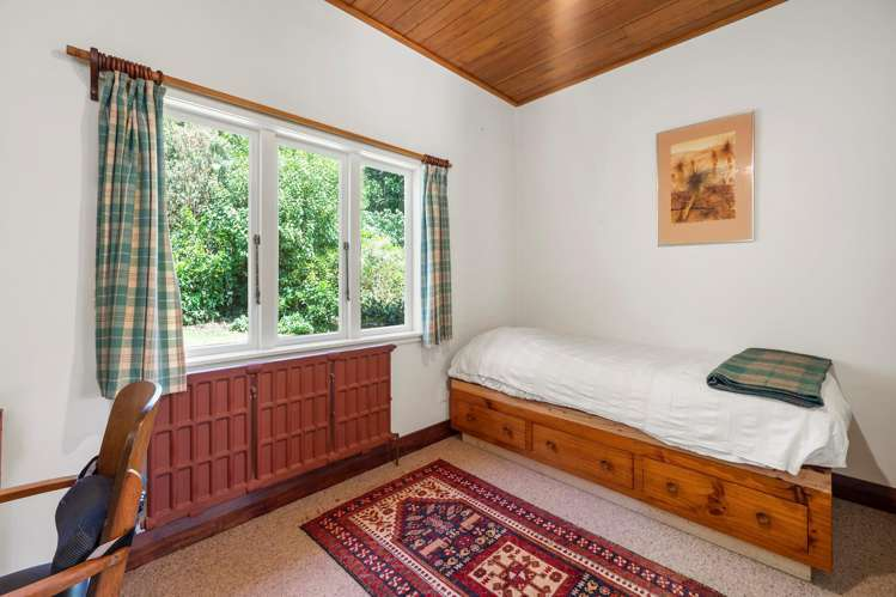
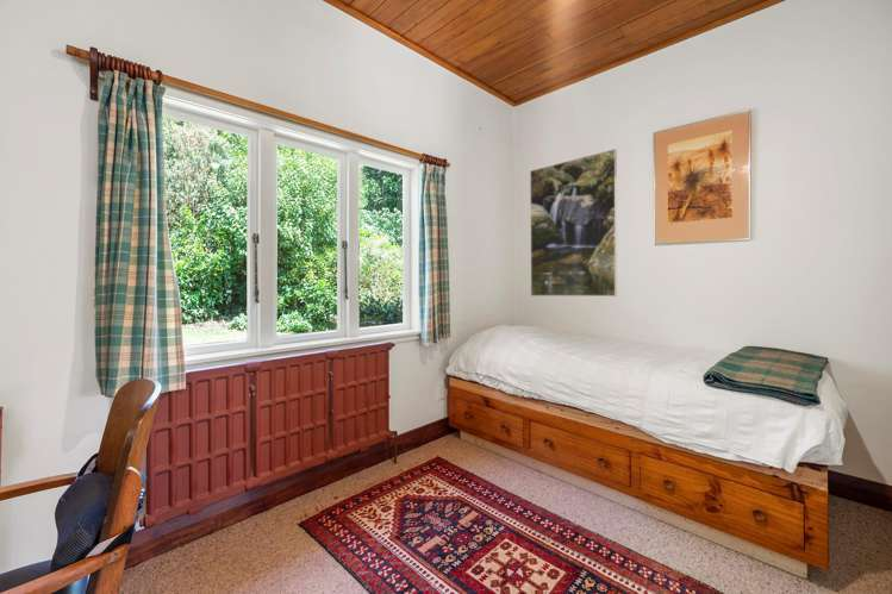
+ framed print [529,148,618,298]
